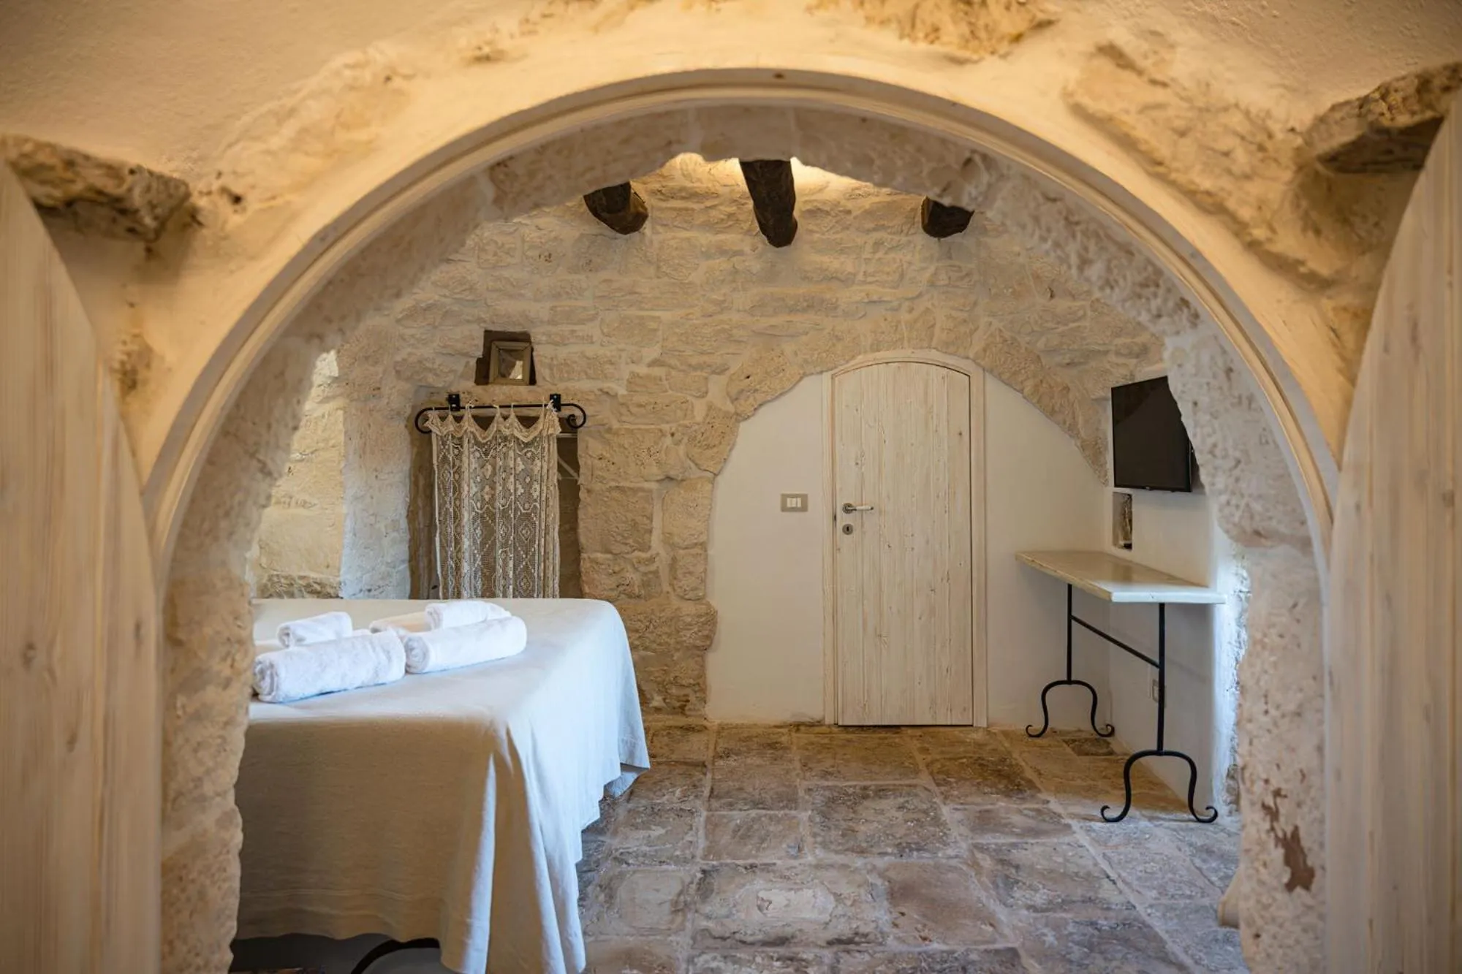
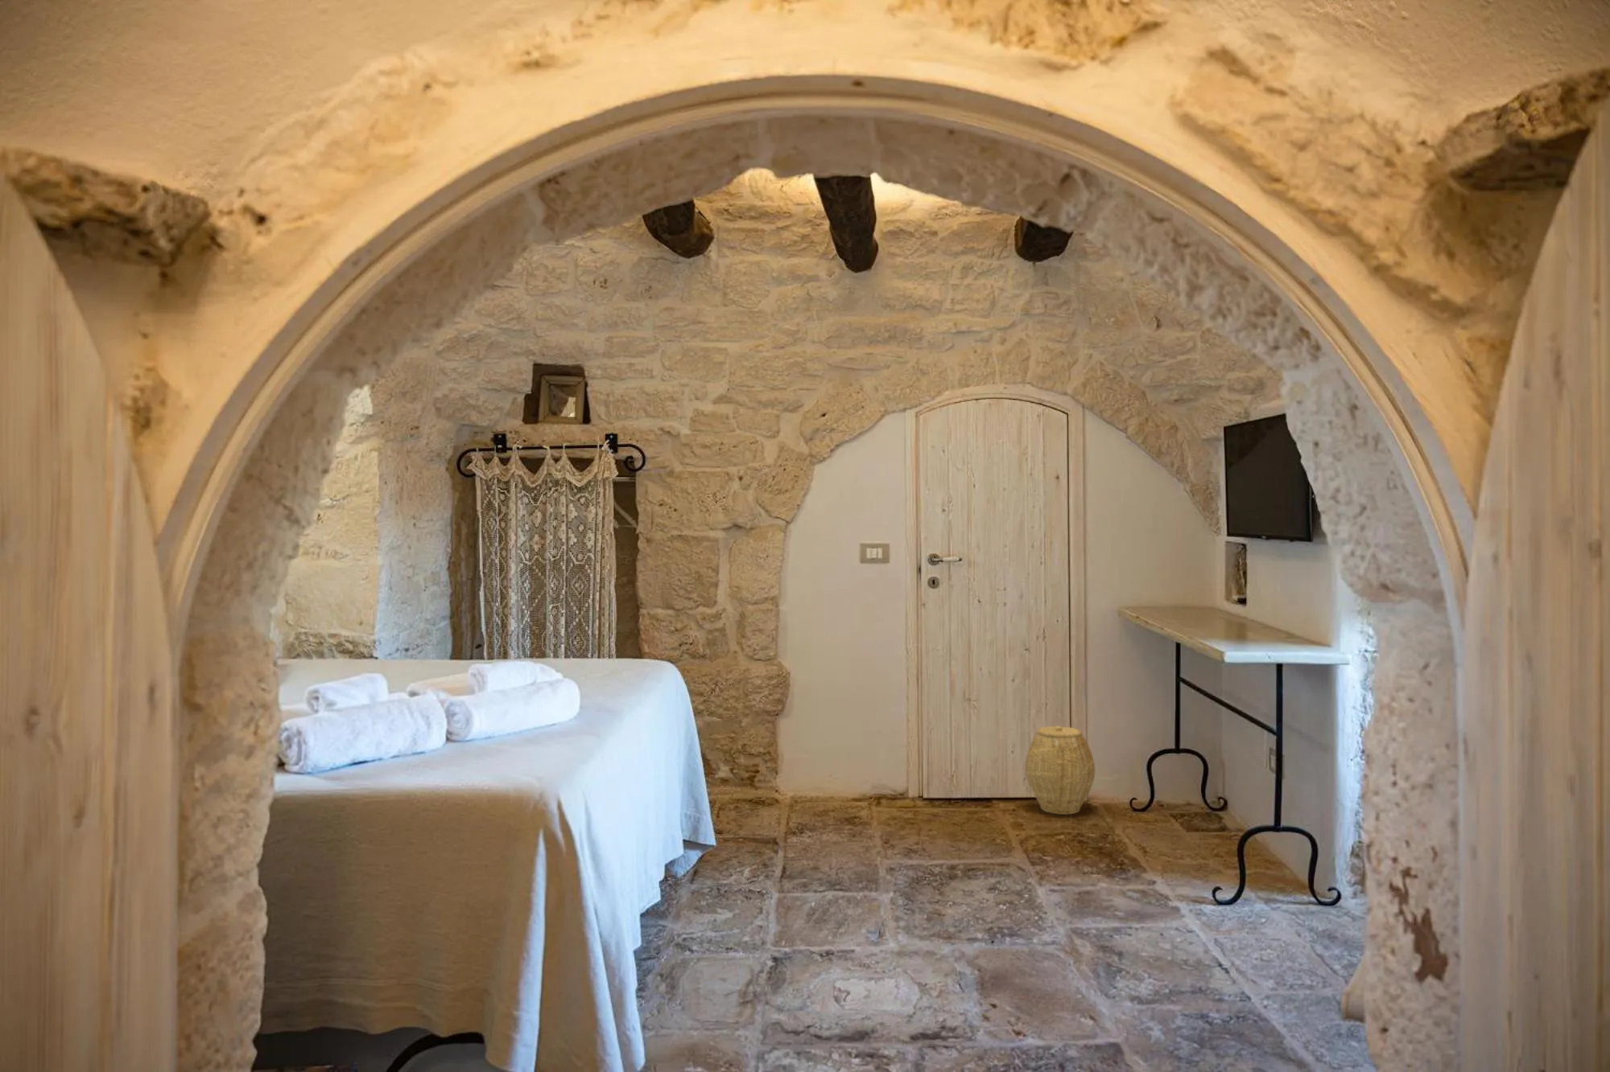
+ woven basket [1025,725,1095,816]
